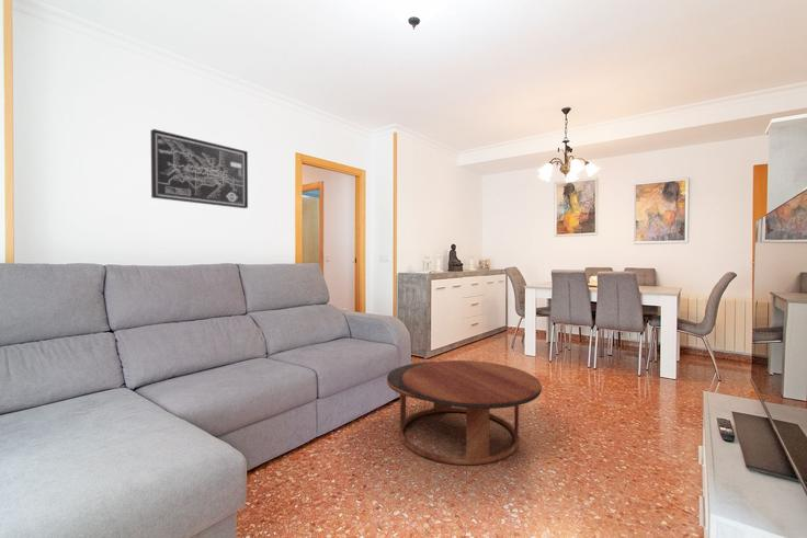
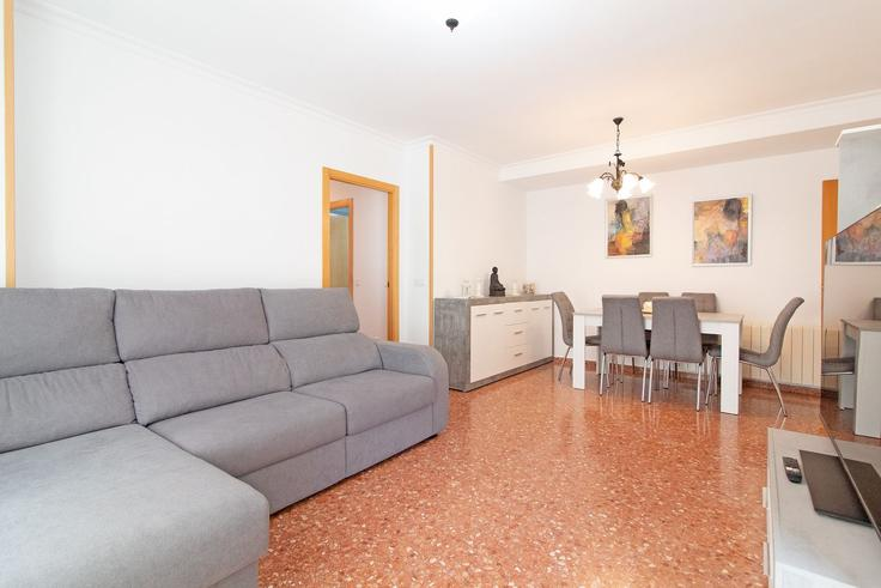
- coffee table [386,359,543,466]
- wall art [150,128,249,209]
